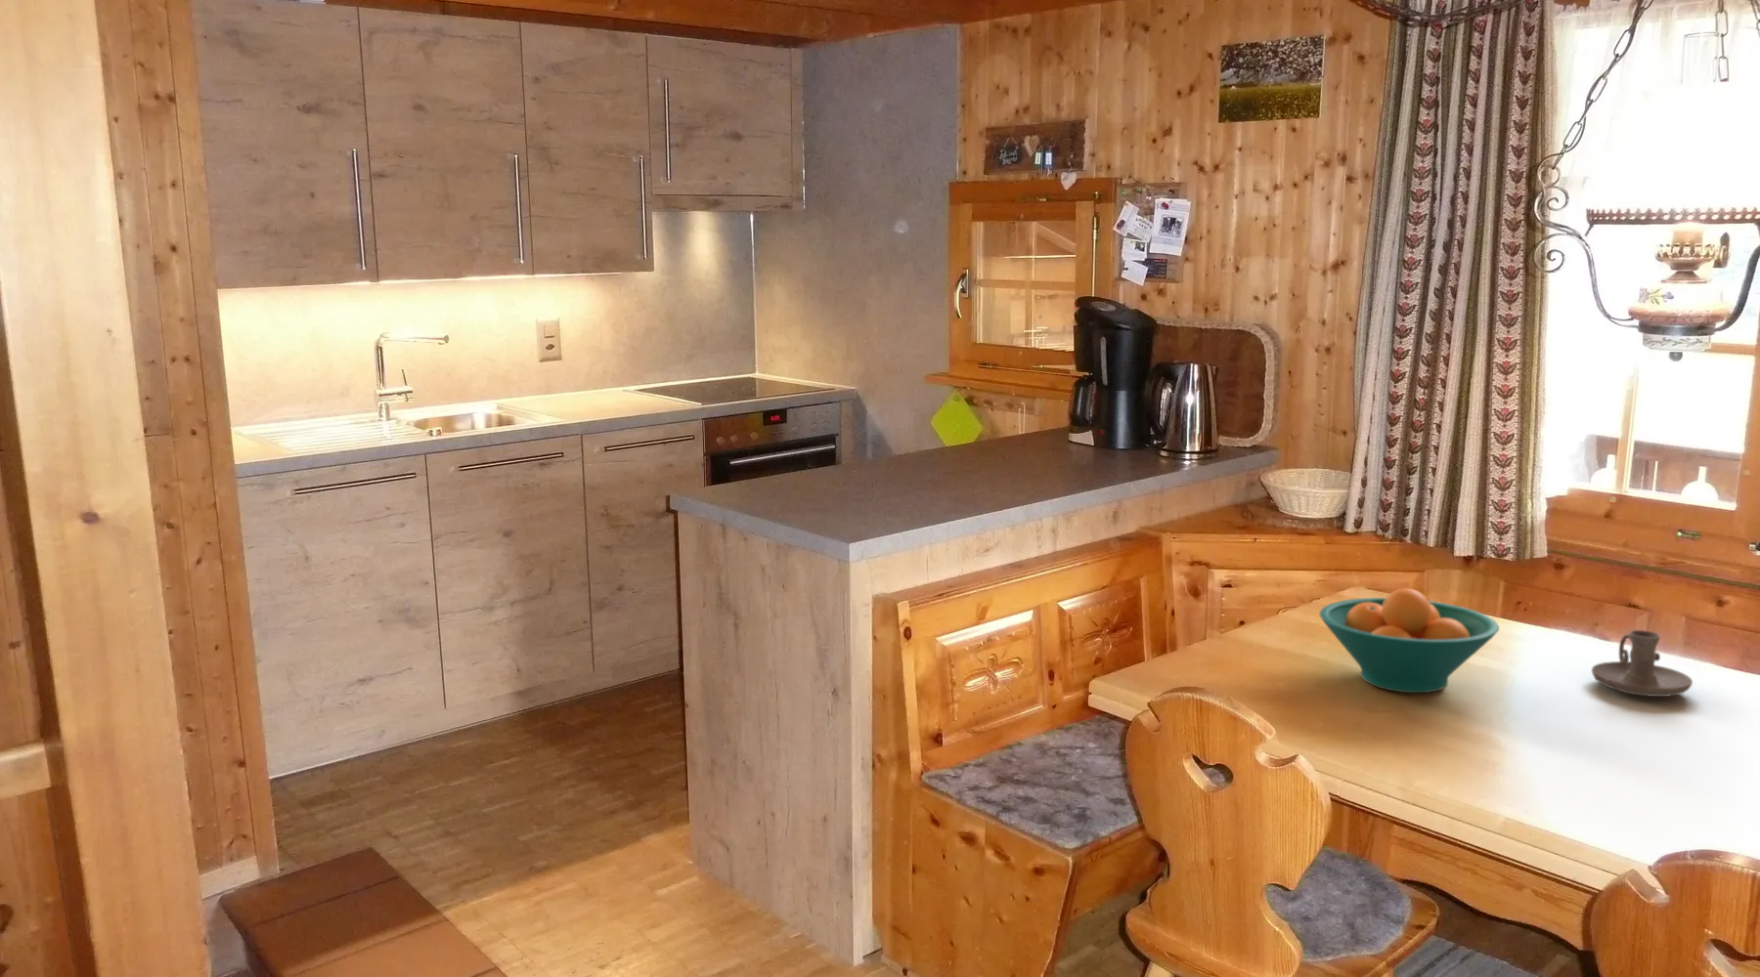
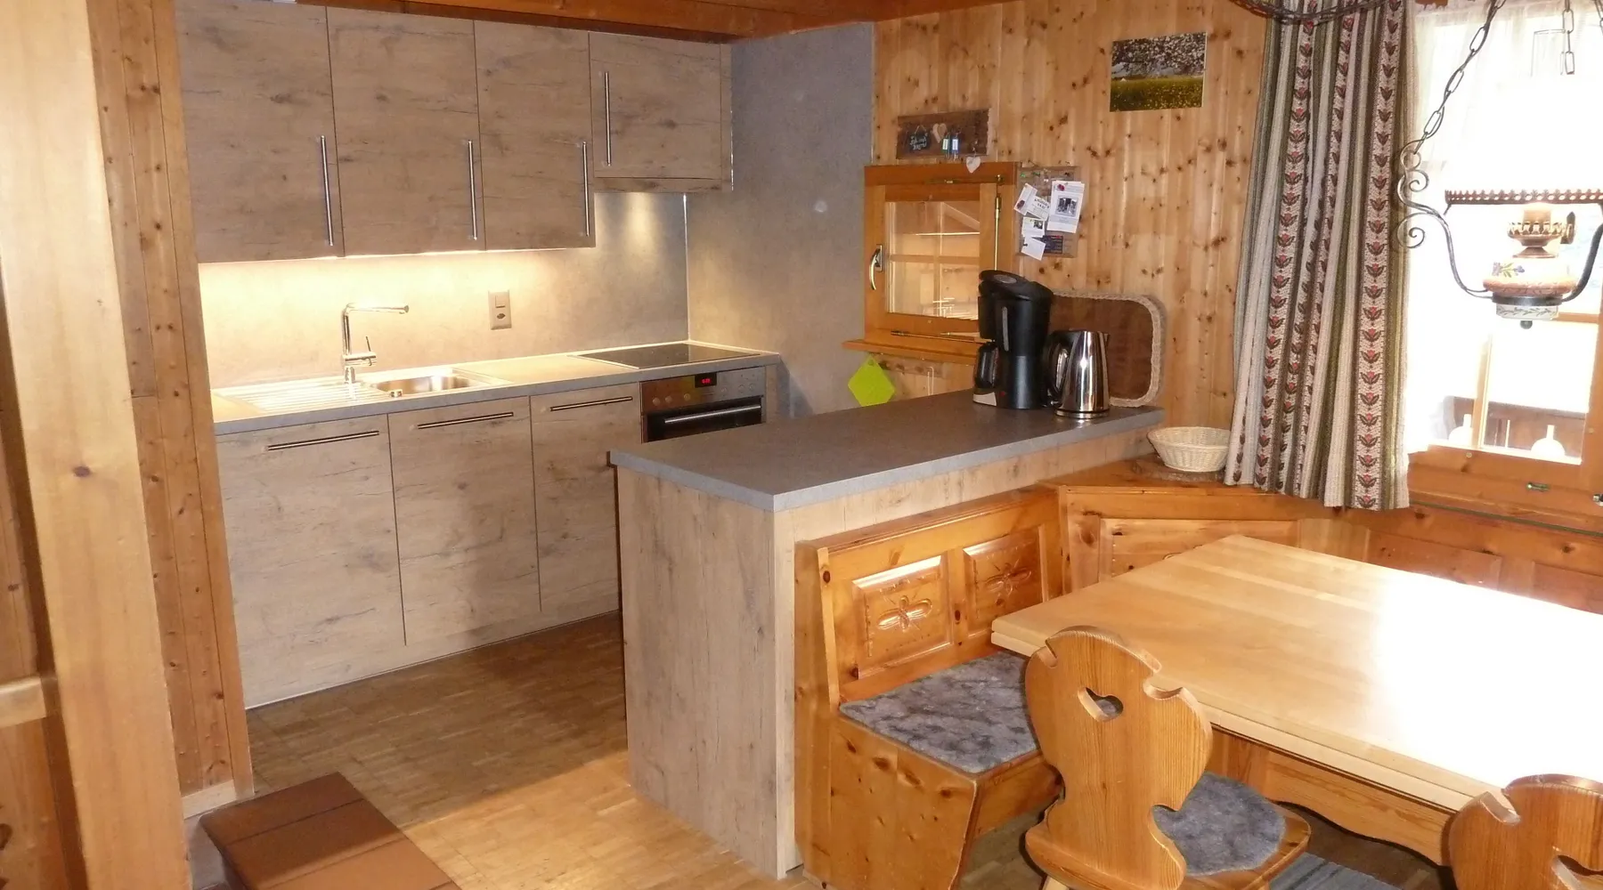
- candle holder [1590,629,1694,698]
- fruit bowl [1318,587,1500,694]
